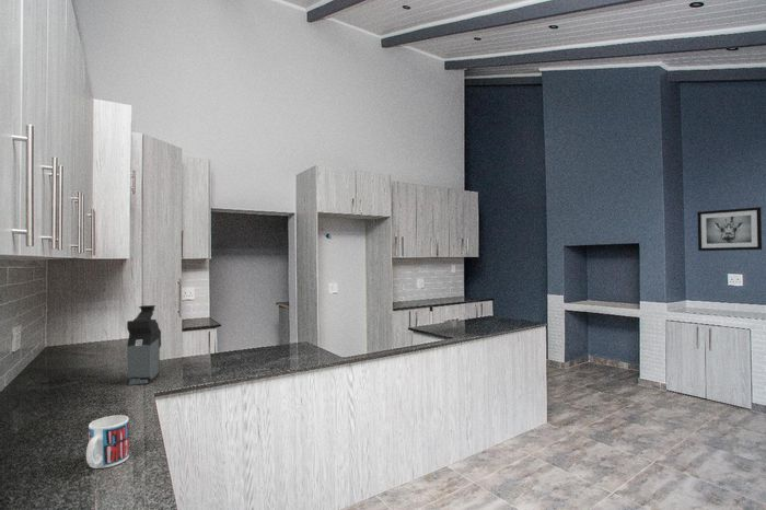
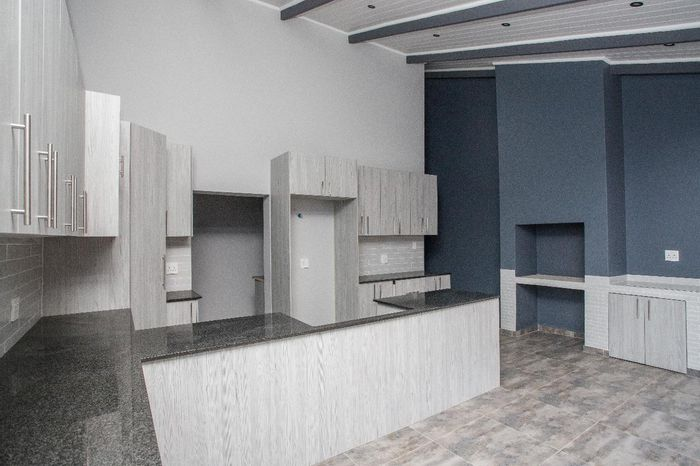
- coffee maker [126,304,162,386]
- mug [85,415,130,470]
- wall art [696,206,763,252]
